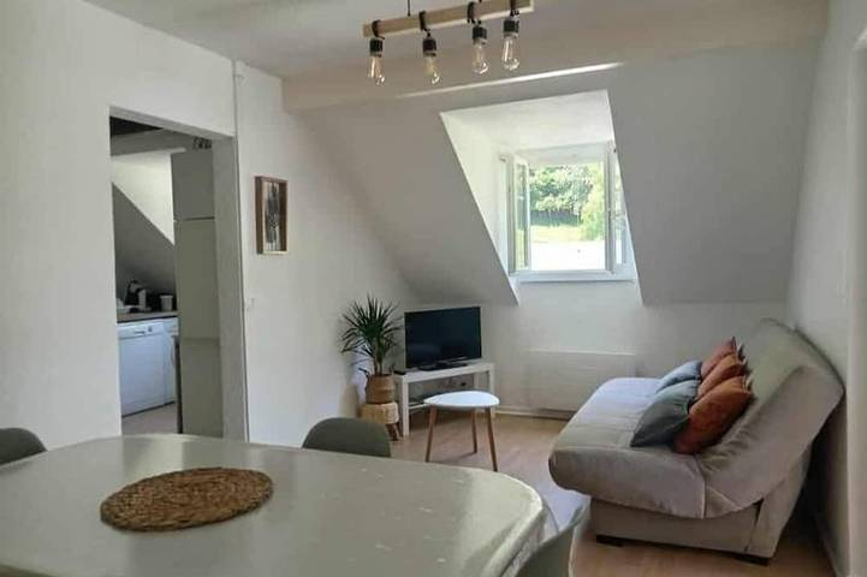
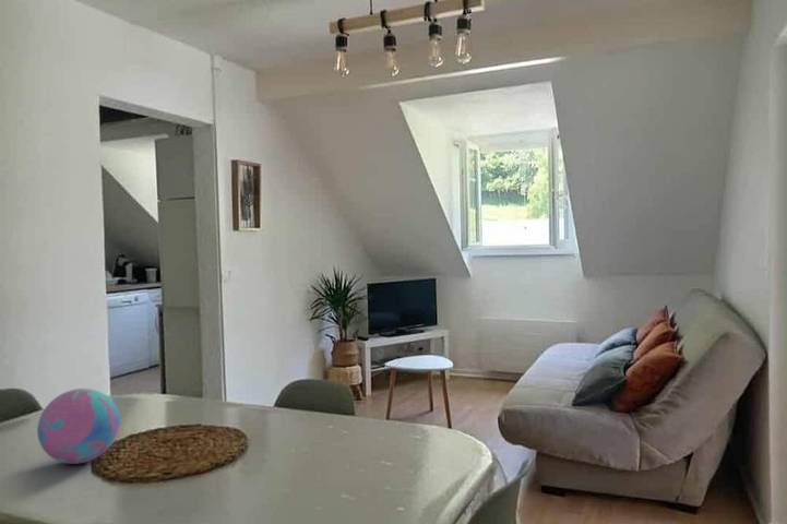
+ decorative ball [36,388,121,465]
